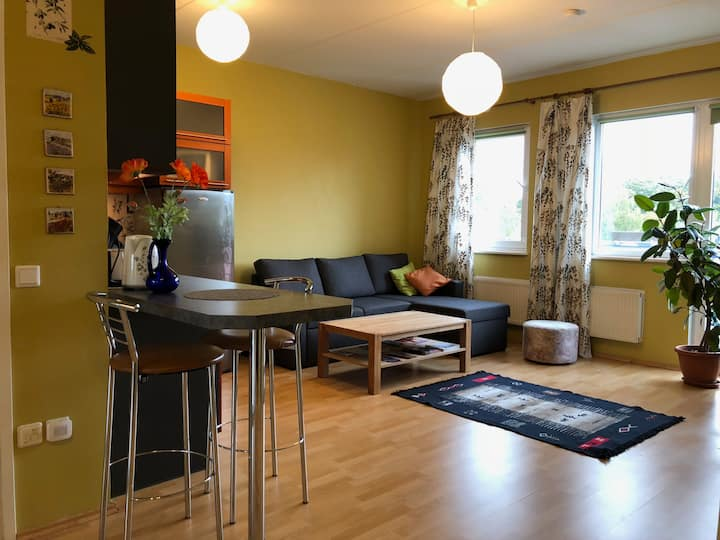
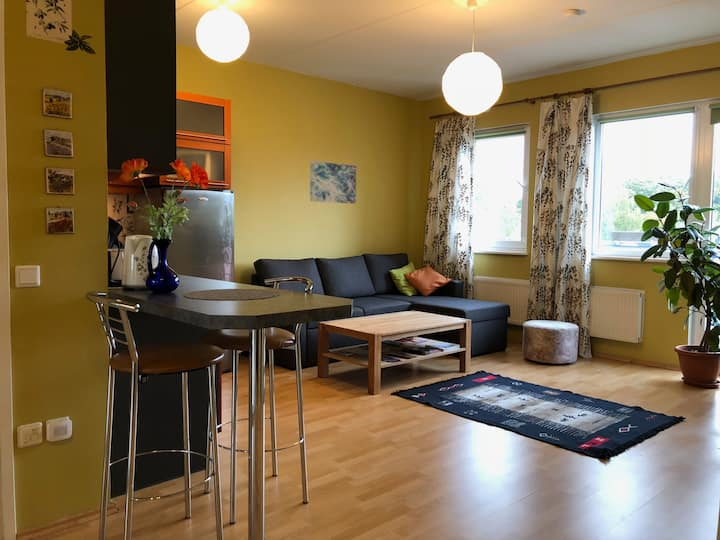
+ wall art [309,160,357,205]
